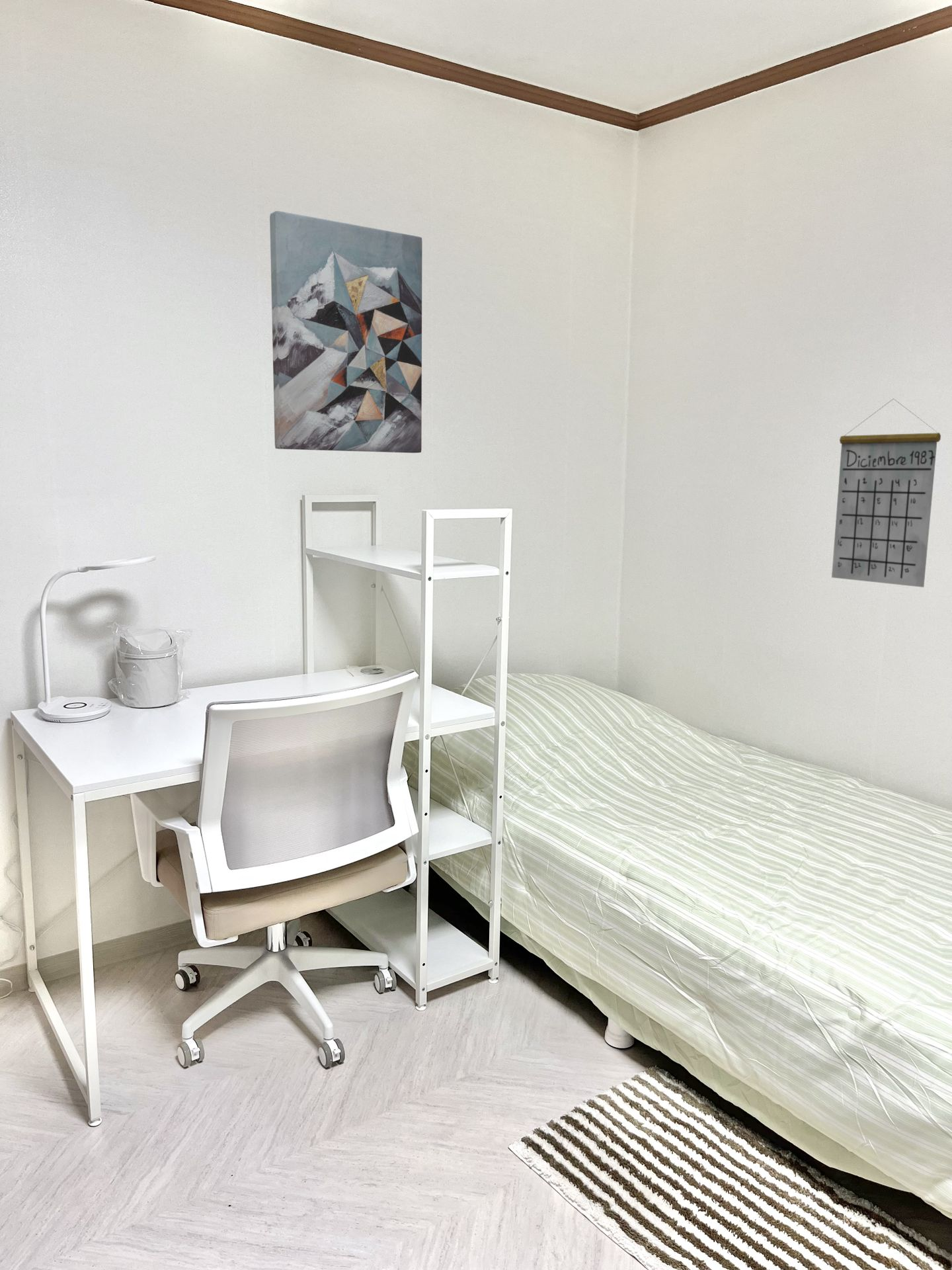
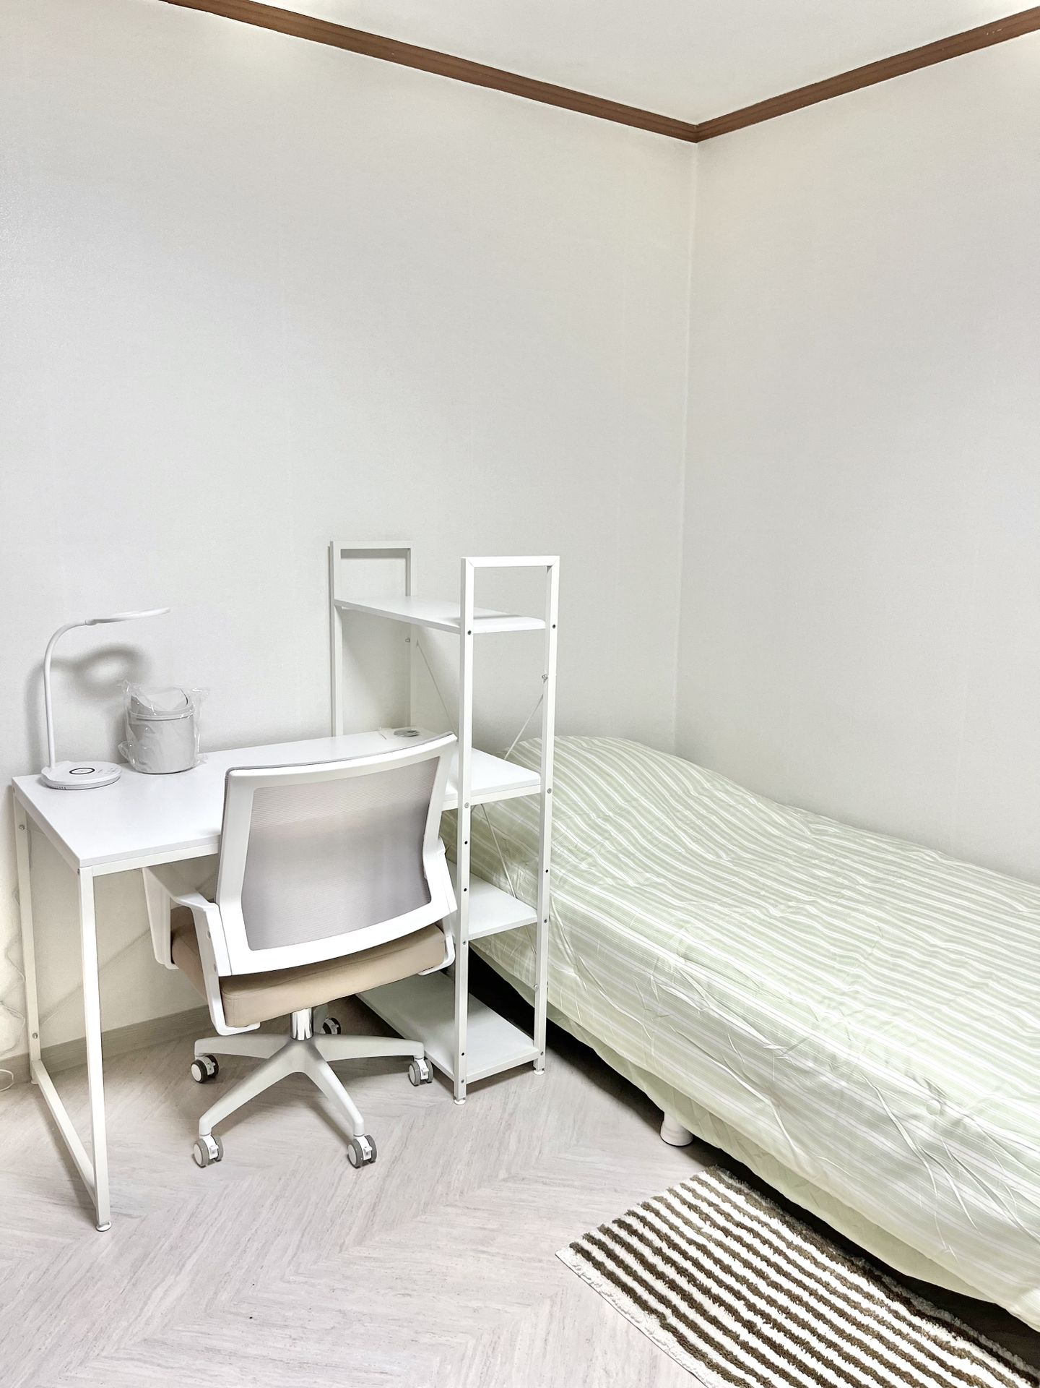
- calendar [831,398,941,588]
- wall art [269,210,423,454]
